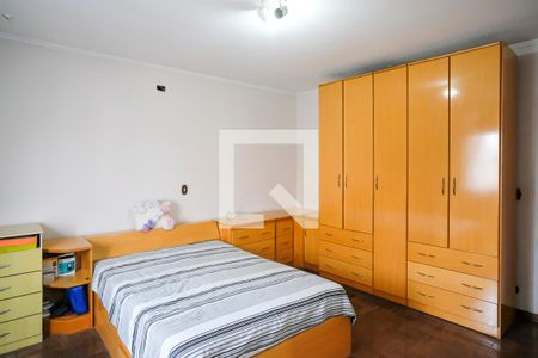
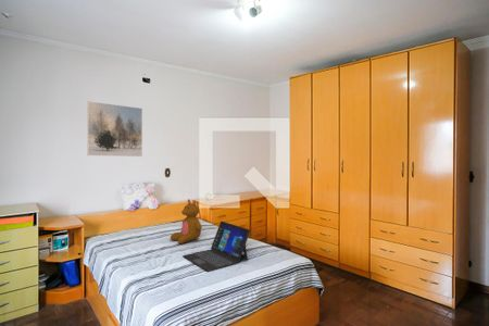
+ laptop [181,221,251,273]
+ teddy bear [170,198,203,244]
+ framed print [86,100,143,158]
